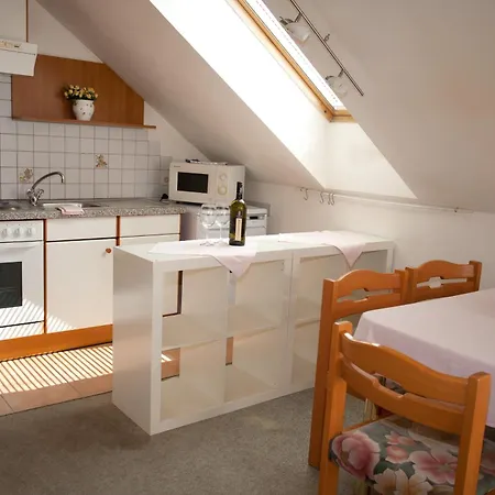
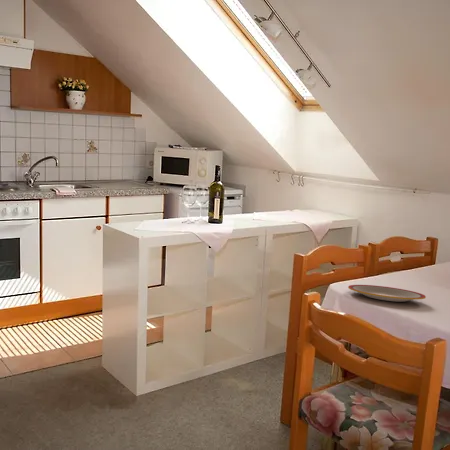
+ plate [347,284,427,303]
